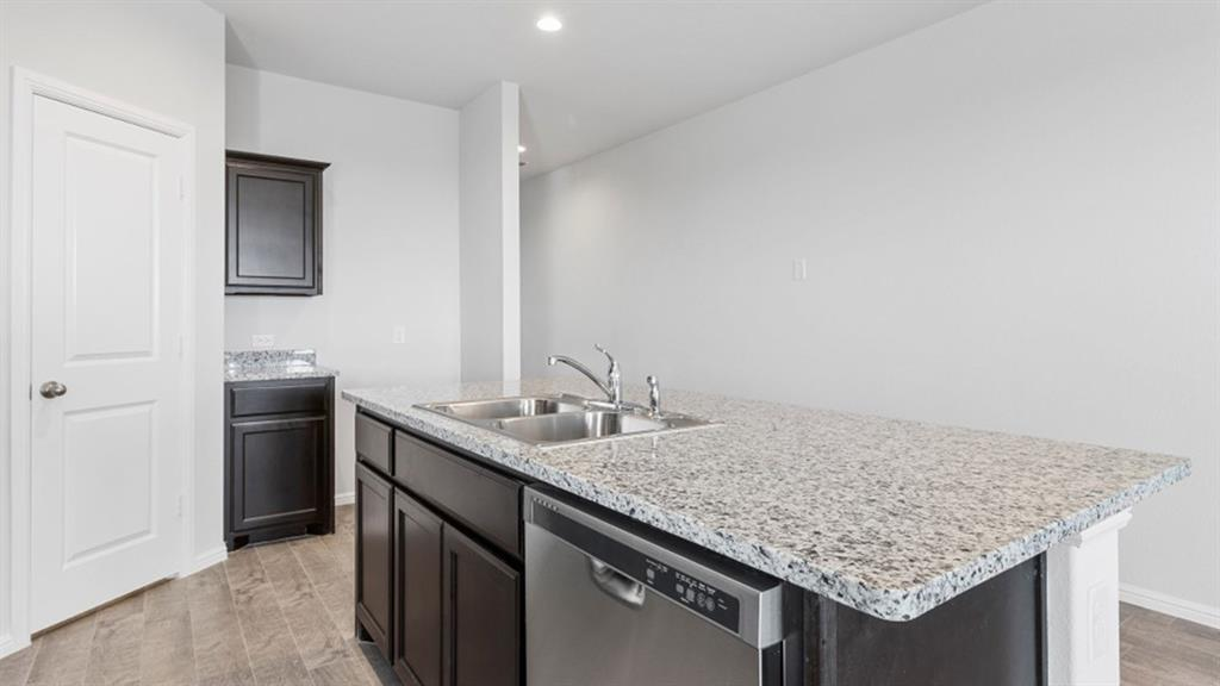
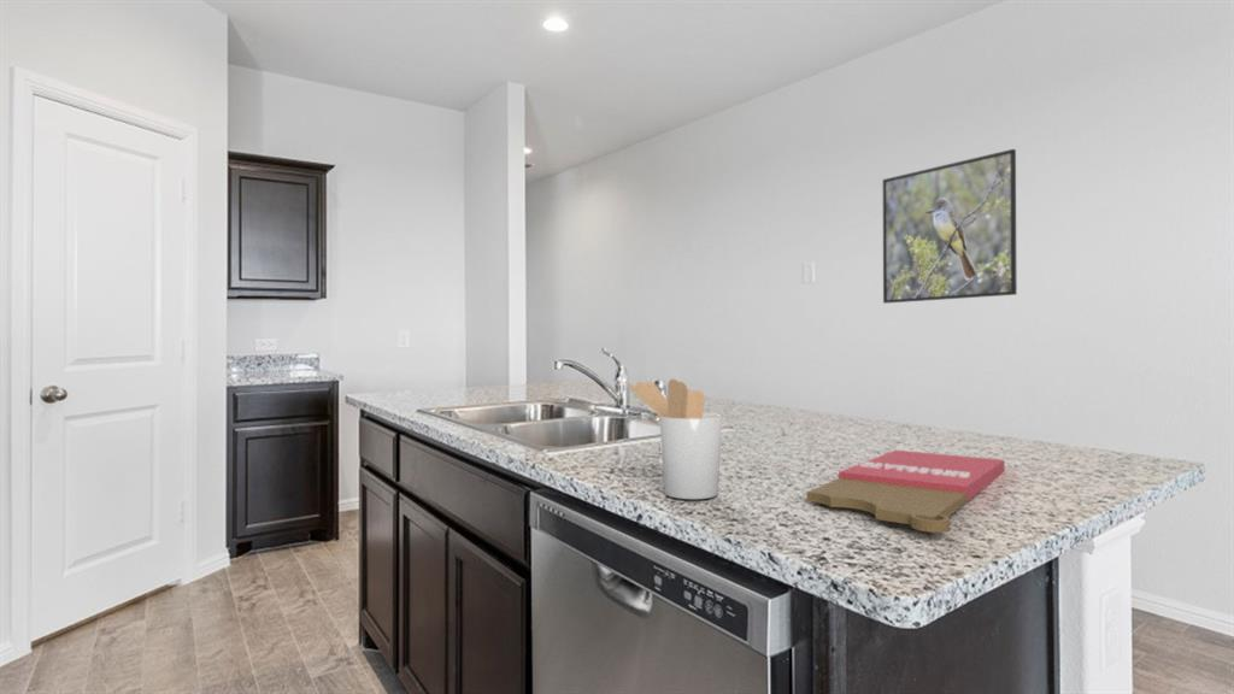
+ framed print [882,148,1018,305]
+ cutting board [805,449,1006,534]
+ utensil holder [627,377,723,500]
